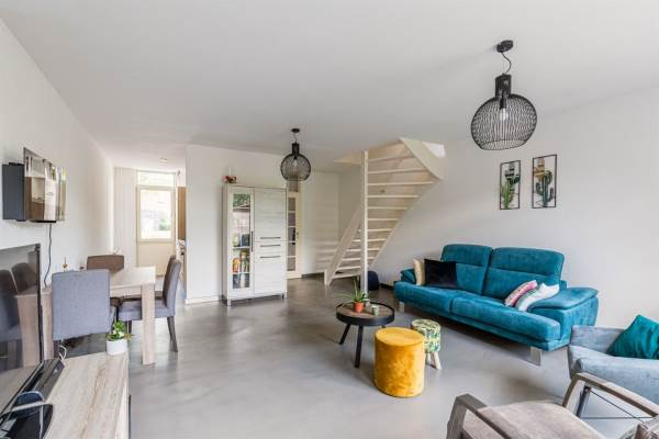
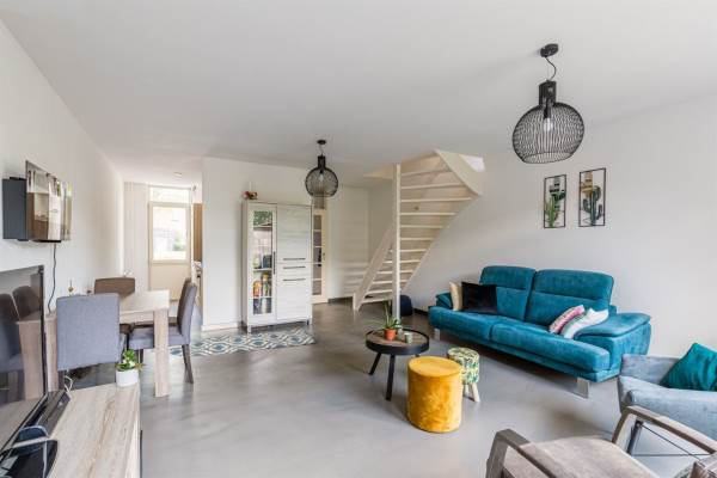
+ rug [147,327,317,358]
